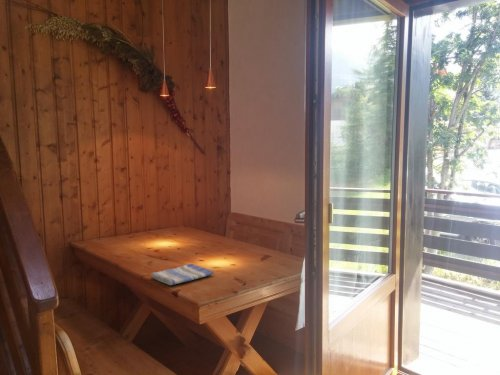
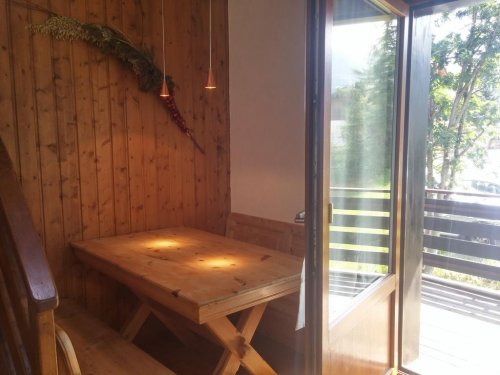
- dish towel [150,263,215,286]
